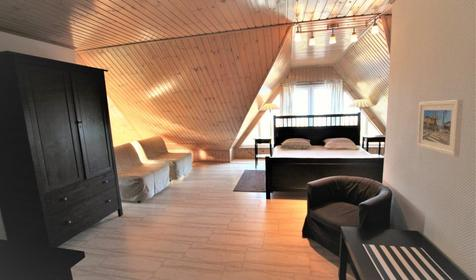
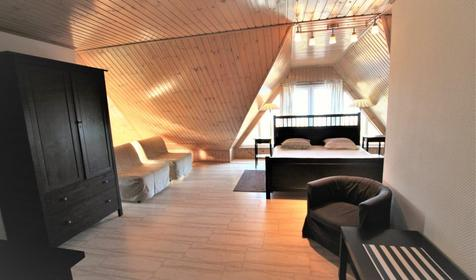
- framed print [416,99,464,158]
